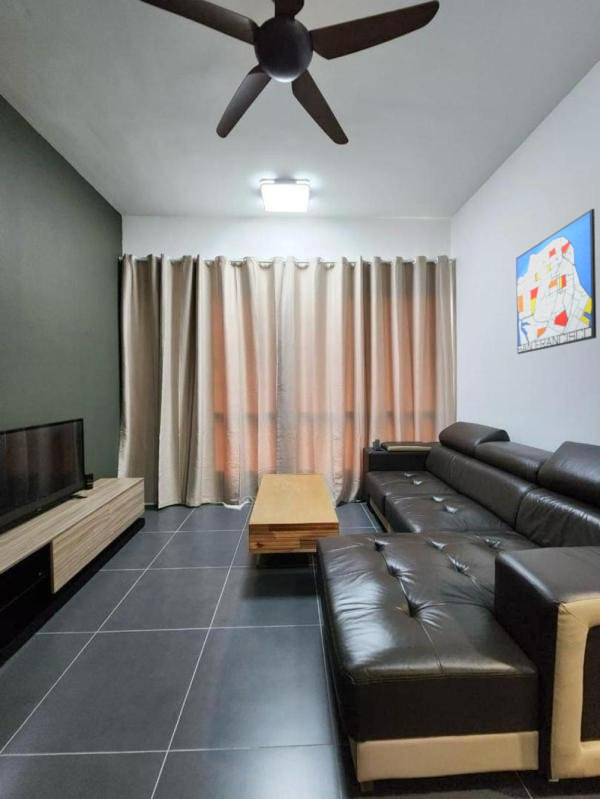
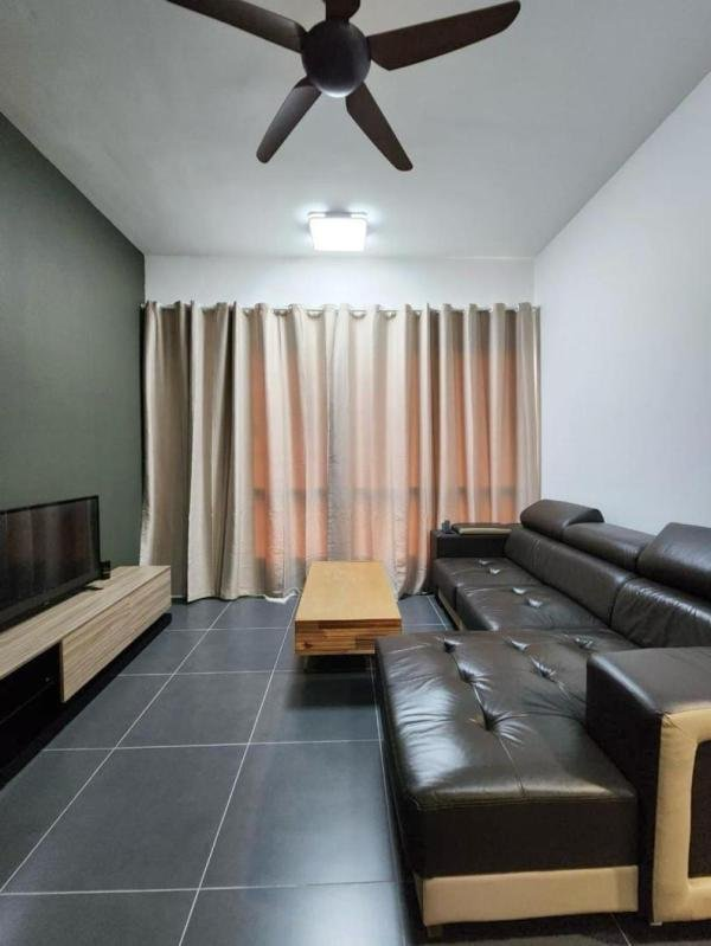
- wall art [515,208,597,355]
